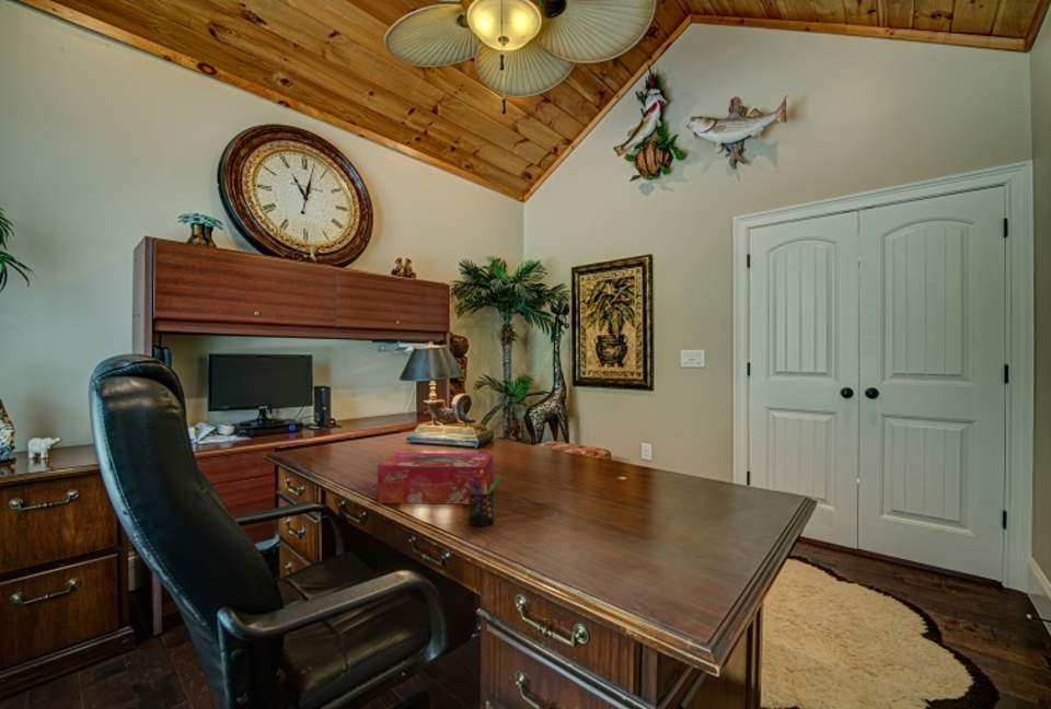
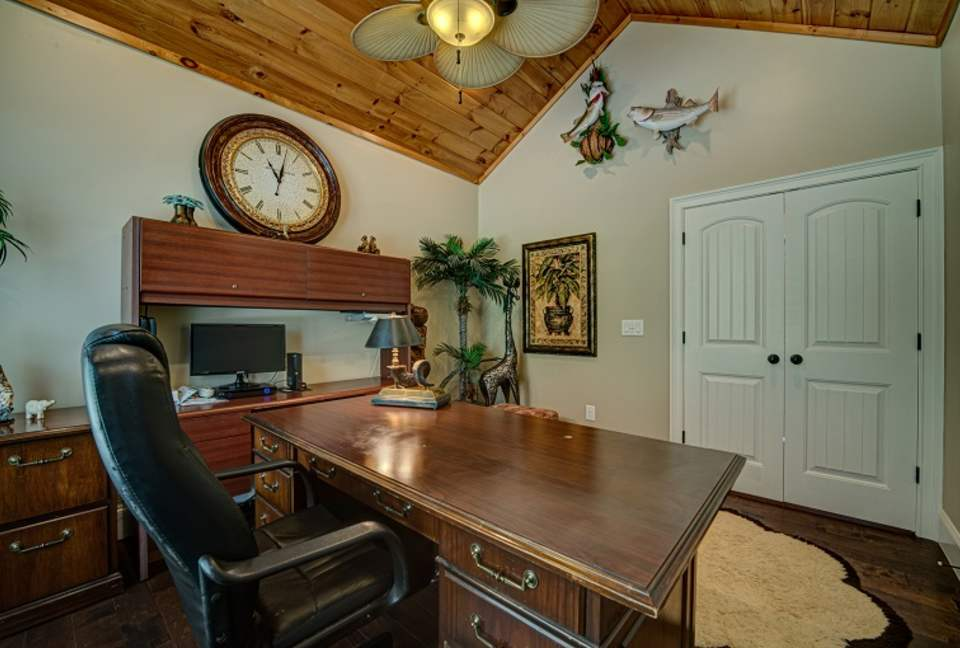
- pen holder [466,470,501,527]
- tissue box [377,452,494,505]
